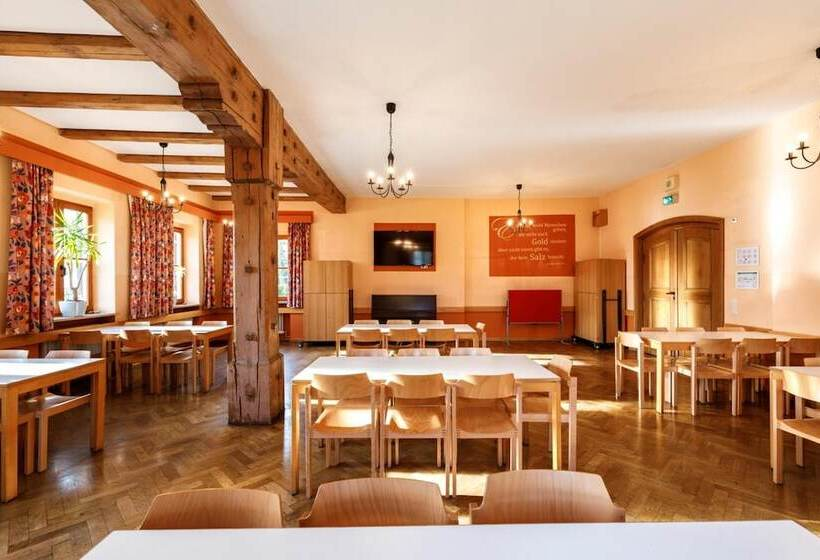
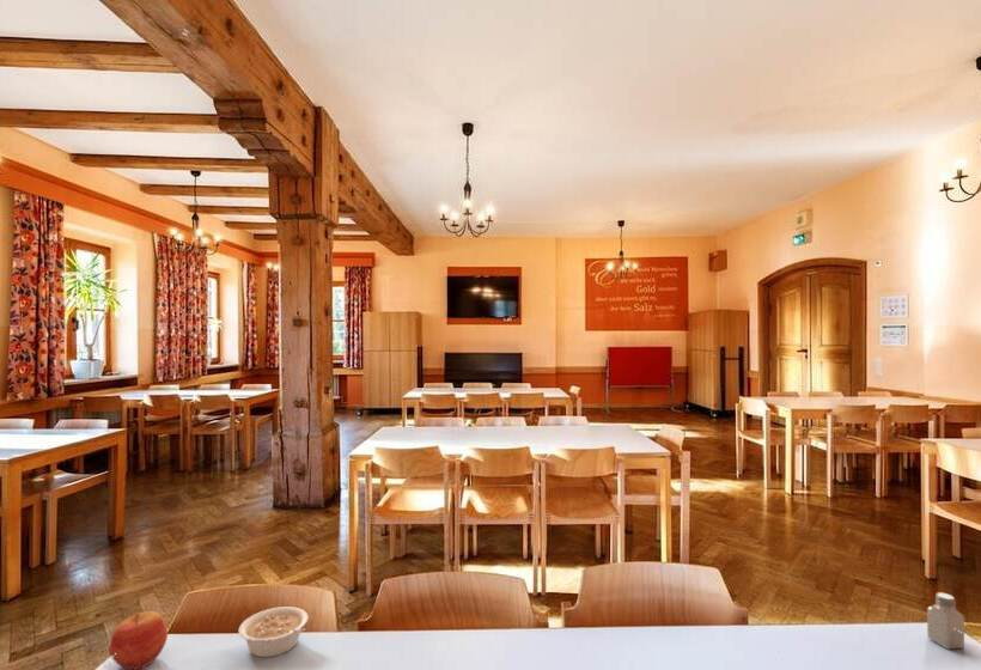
+ apple [108,610,169,670]
+ saltshaker [926,591,965,651]
+ legume [238,605,310,658]
